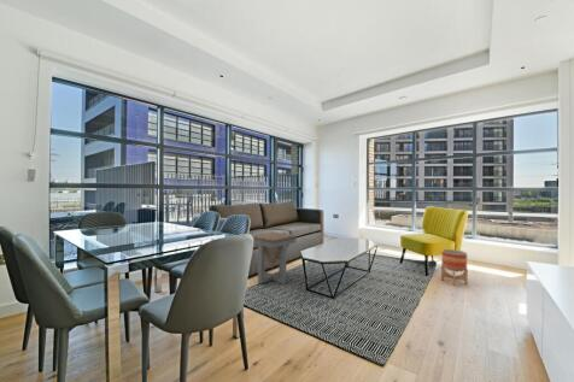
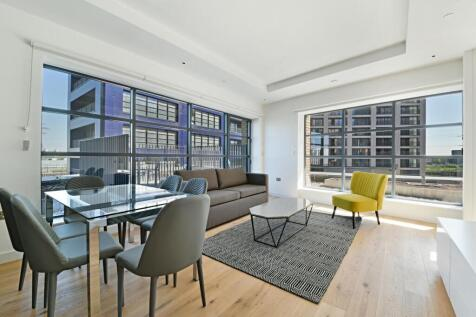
- side table [252,230,297,286]
- planter [440,248,469,287]
